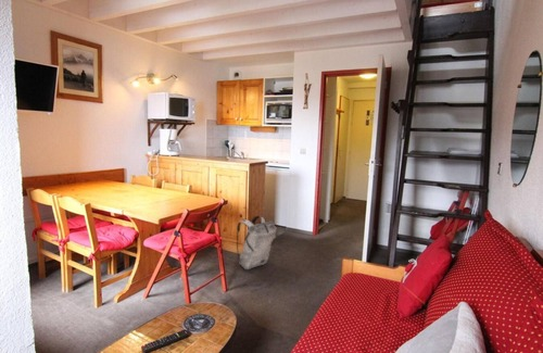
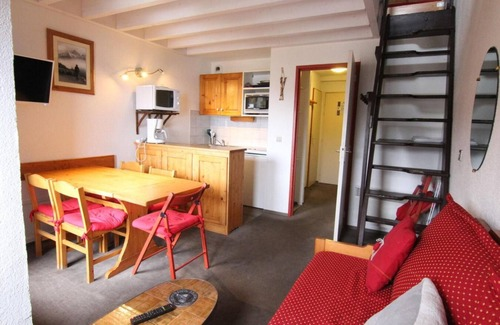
- backpack [236,215,278,270]
